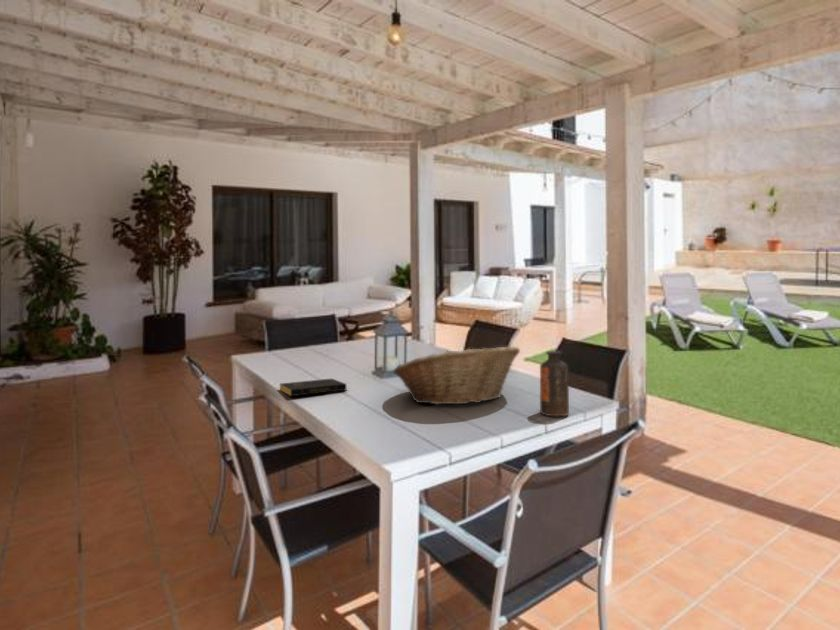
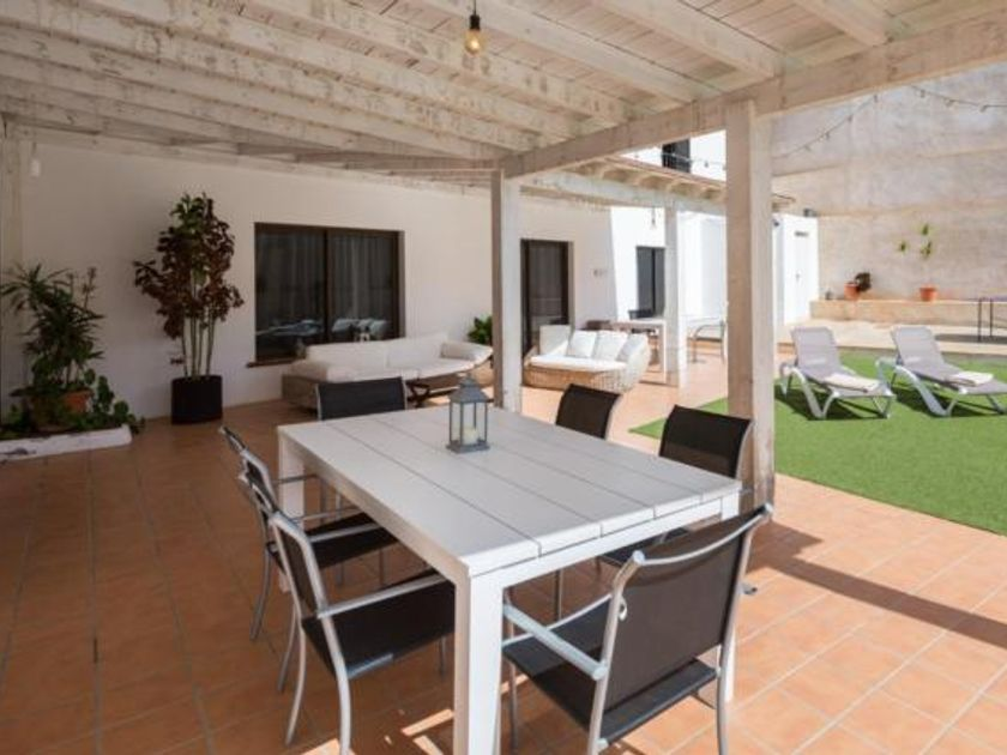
- book [279,378,347,397]
- bottle [539,350,570,417]
- fruit basket [392,345,521,406]
